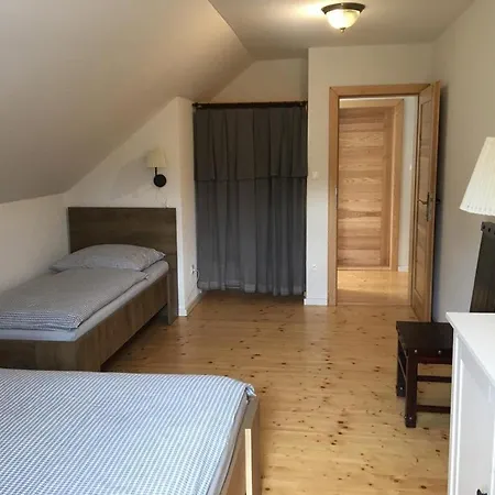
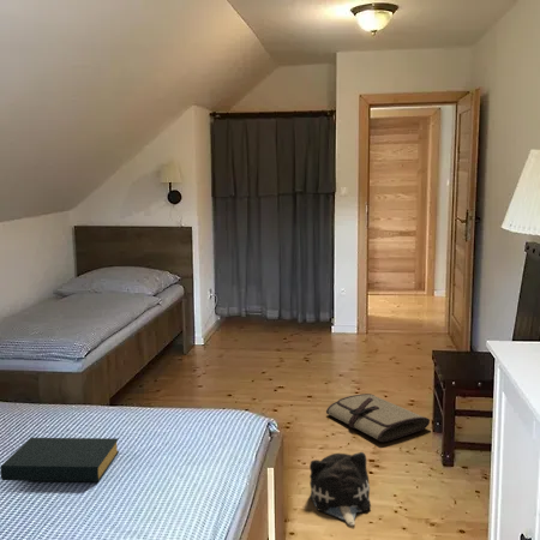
+ tool roll [325,392,431,443]
+ plush toy [308,451,372,527]
+ hardback book [0,437,120,482]
